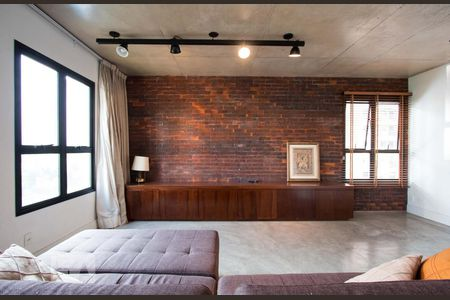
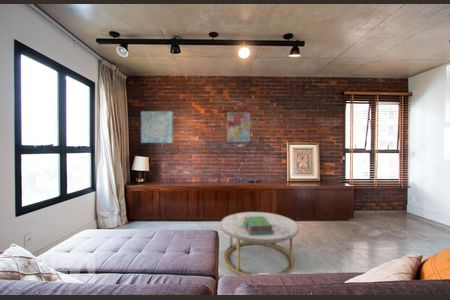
+ coffee table [219,211,300,276]
+ wall art [226,112,251,143]
+ stack of books [243,216,274,235]
+ wall art [140,110,174,144]
